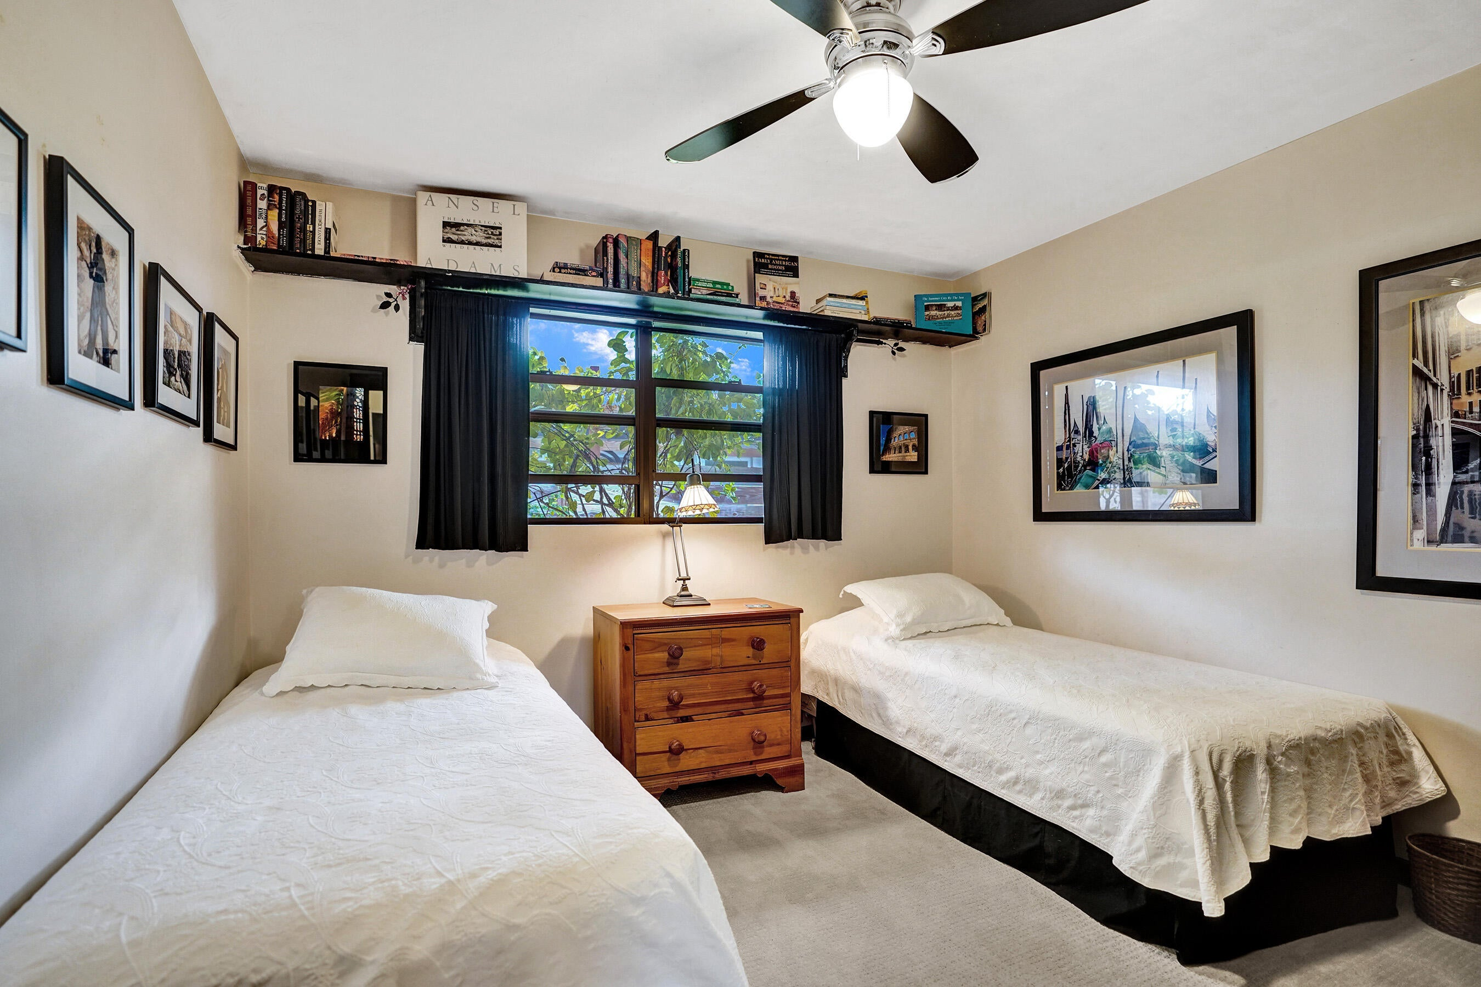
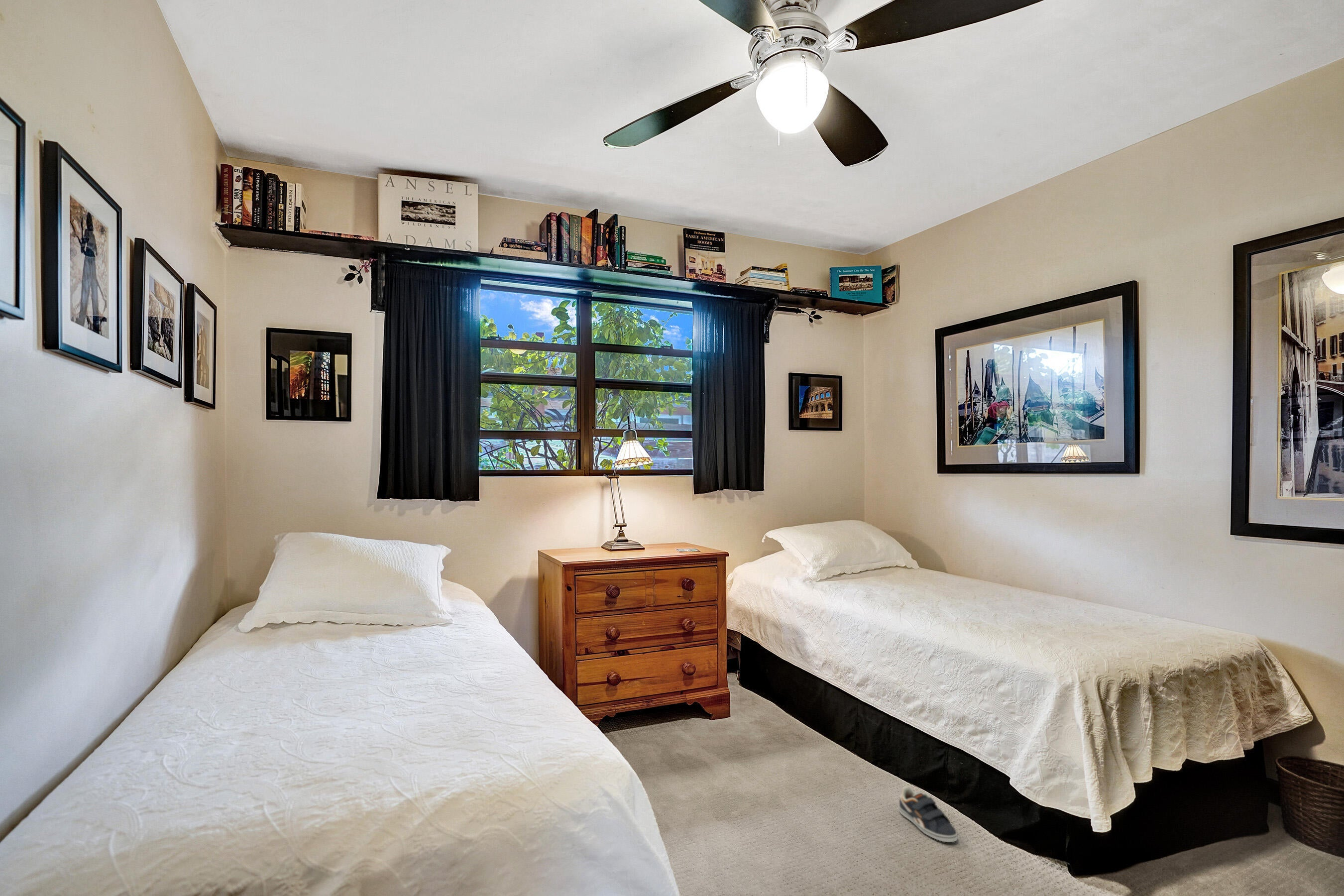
+ sneaker [898,785,958,843]
